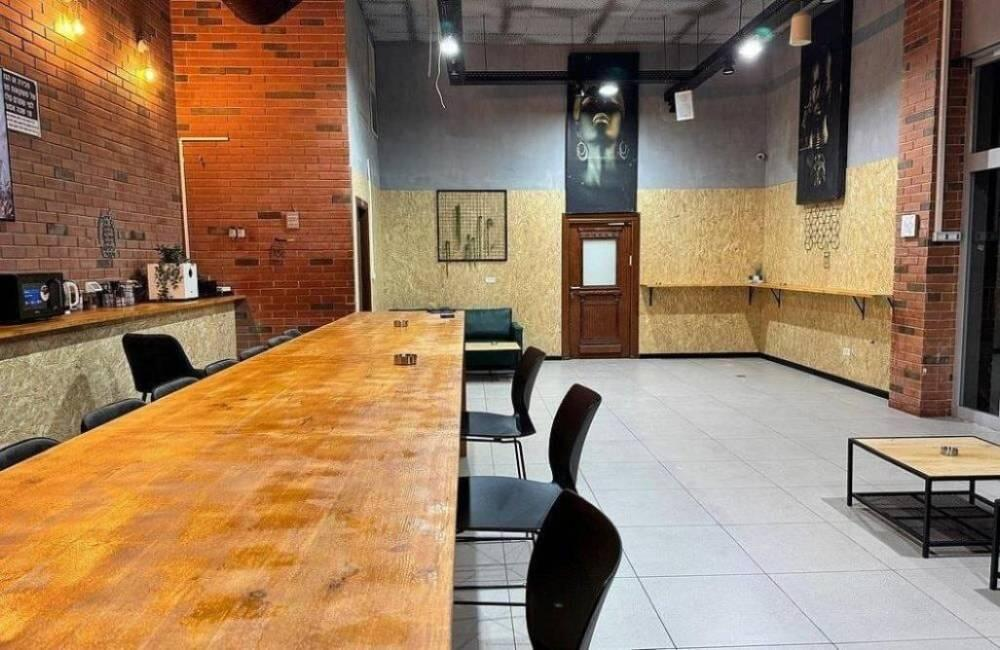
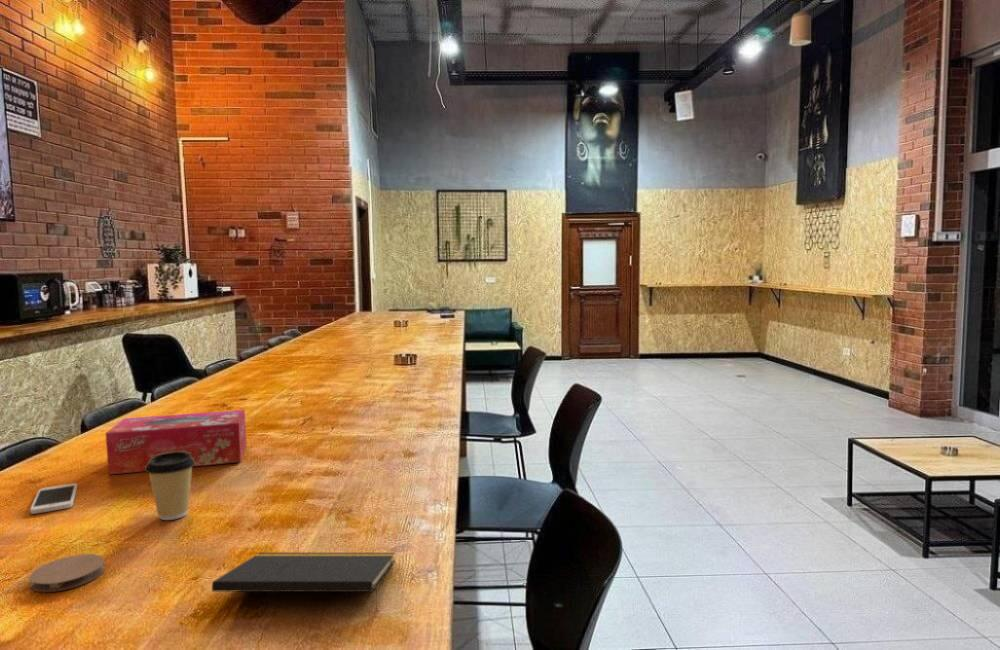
+ coaster [28,553,106,593]
+ coffee cup [144,451,196,521]
+ notepad [211,552,396,613]
+ smartphone [29,482,79,515]
+ tissue box [105,409,247,475]
